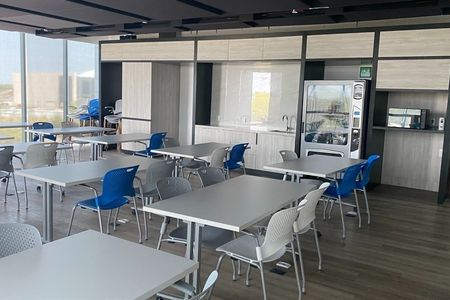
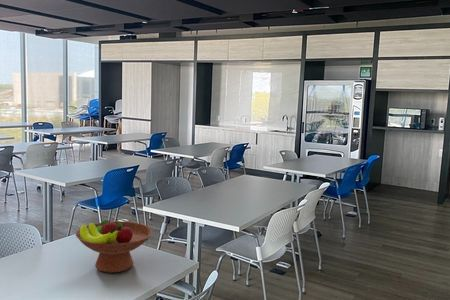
+ fruit bowl [75,219,154,274]
